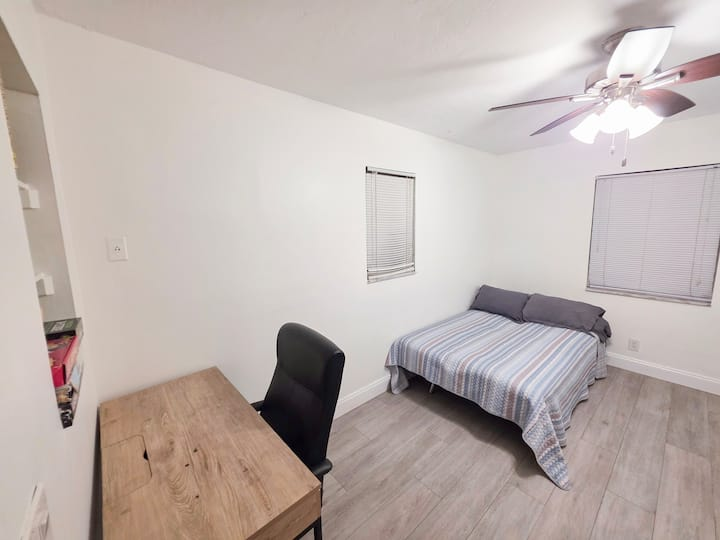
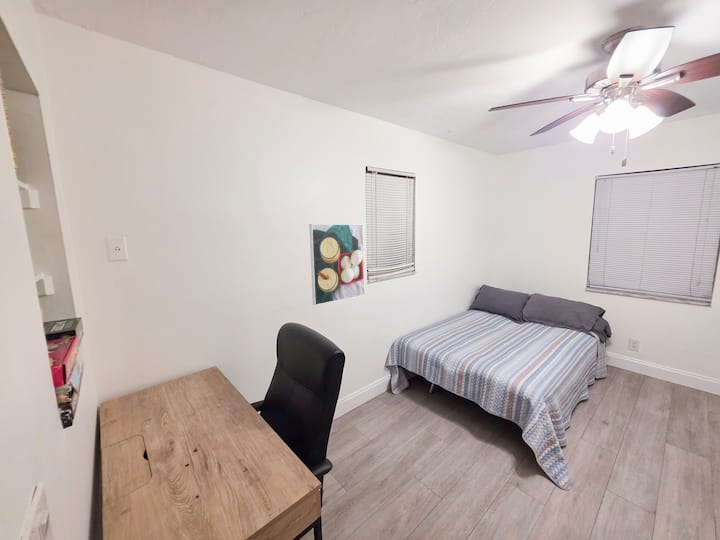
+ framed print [309,223,366,306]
